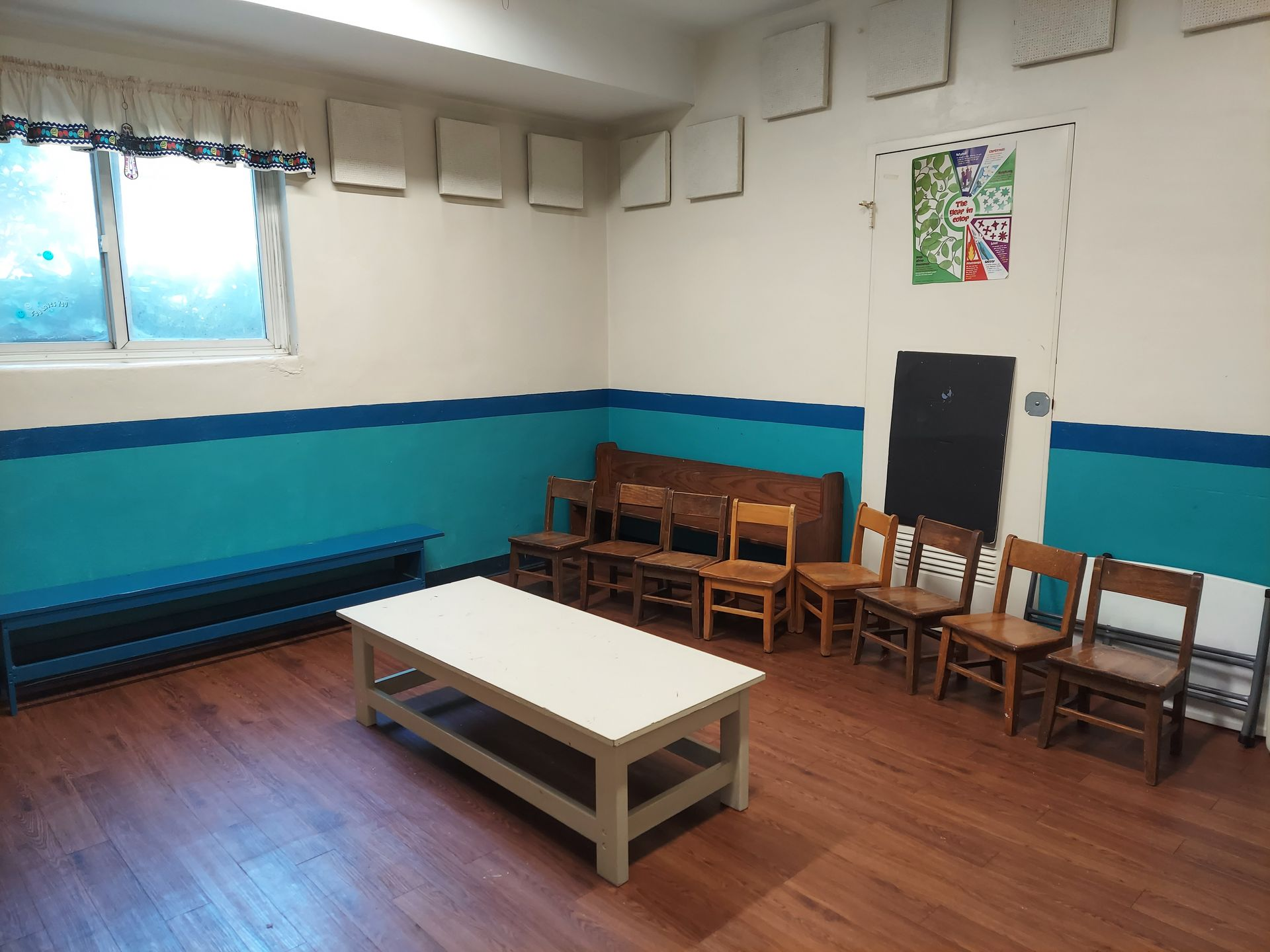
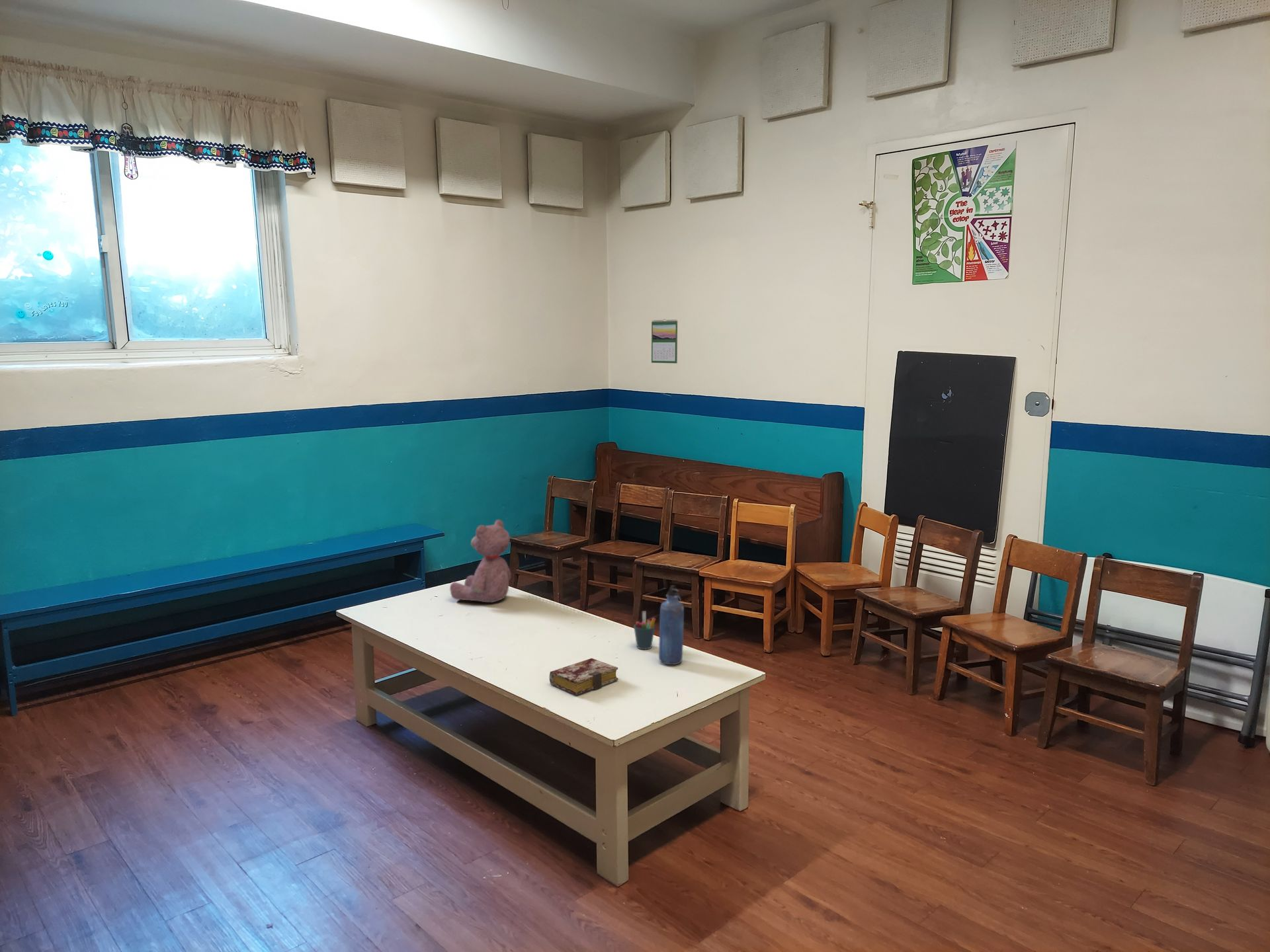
+ calendar [651,319,678,364]
+ pen holder [633,611,656,650]
+ teddy bear [449,519,512,604]
+ book [549,658,618,695]
+ water bottle [658,584,685,665]
